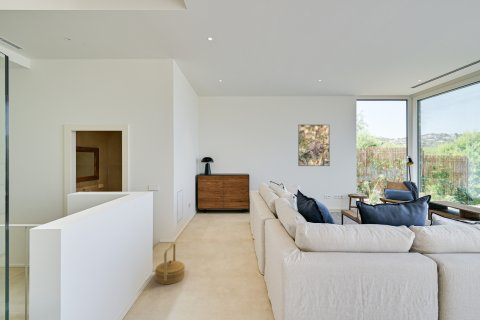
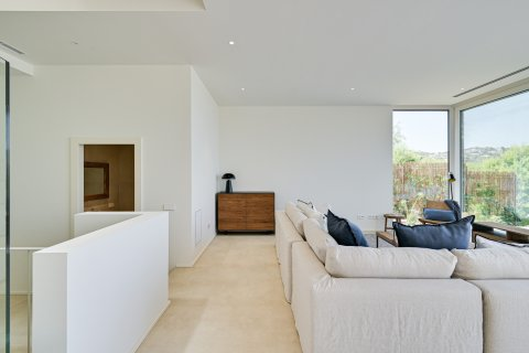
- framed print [297,124,331,167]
- basket [154,242,186,285]
